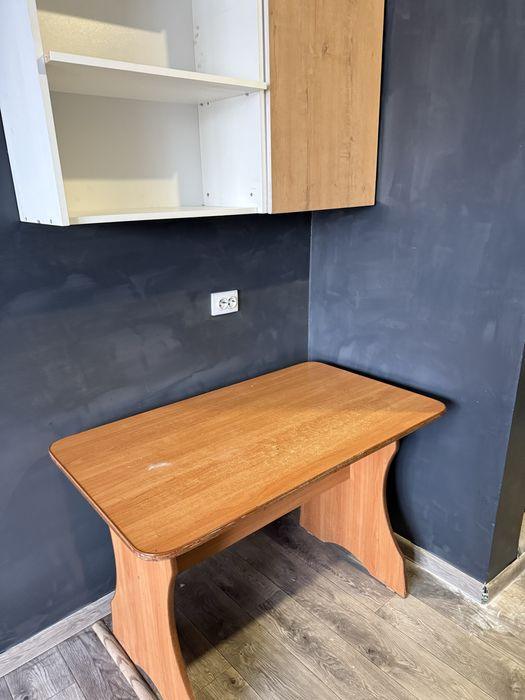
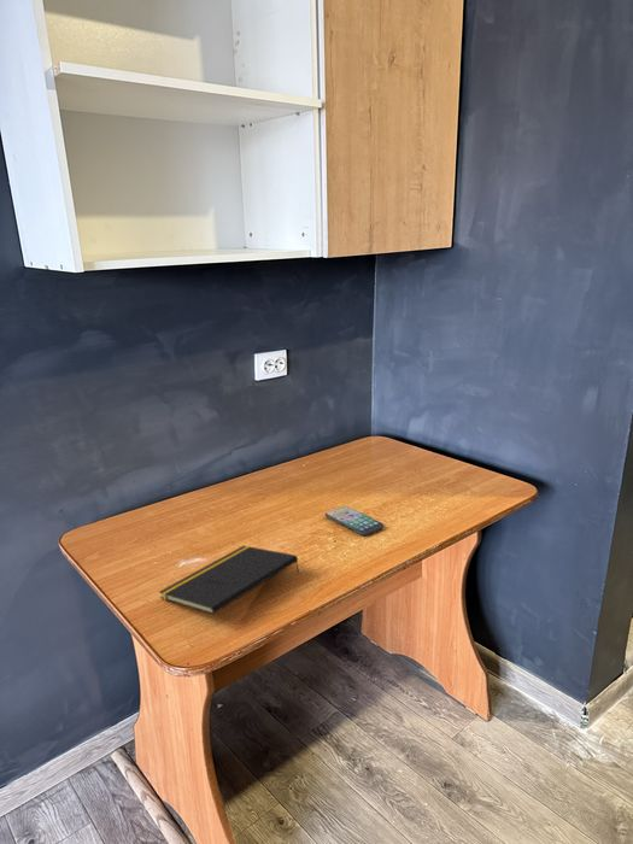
+ notepad [158,545,300,616]
+ smartphone [324,505,385,537]
